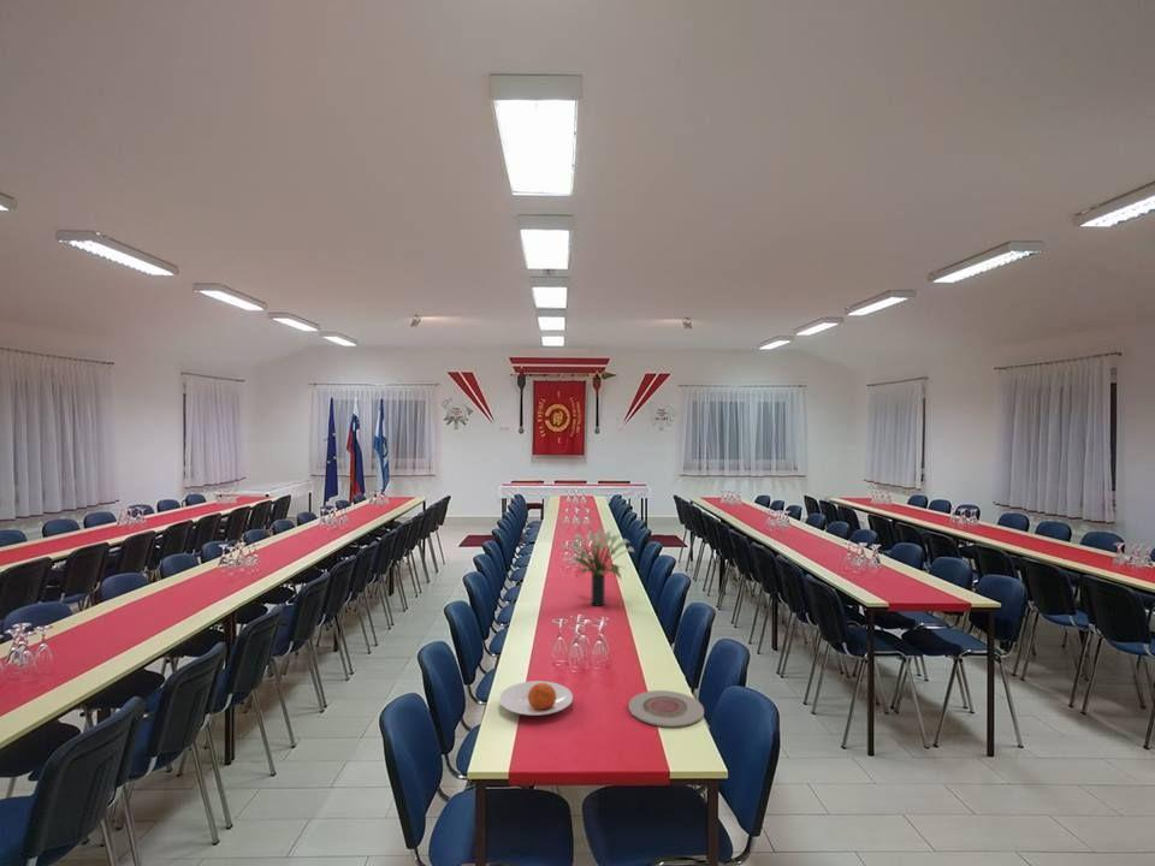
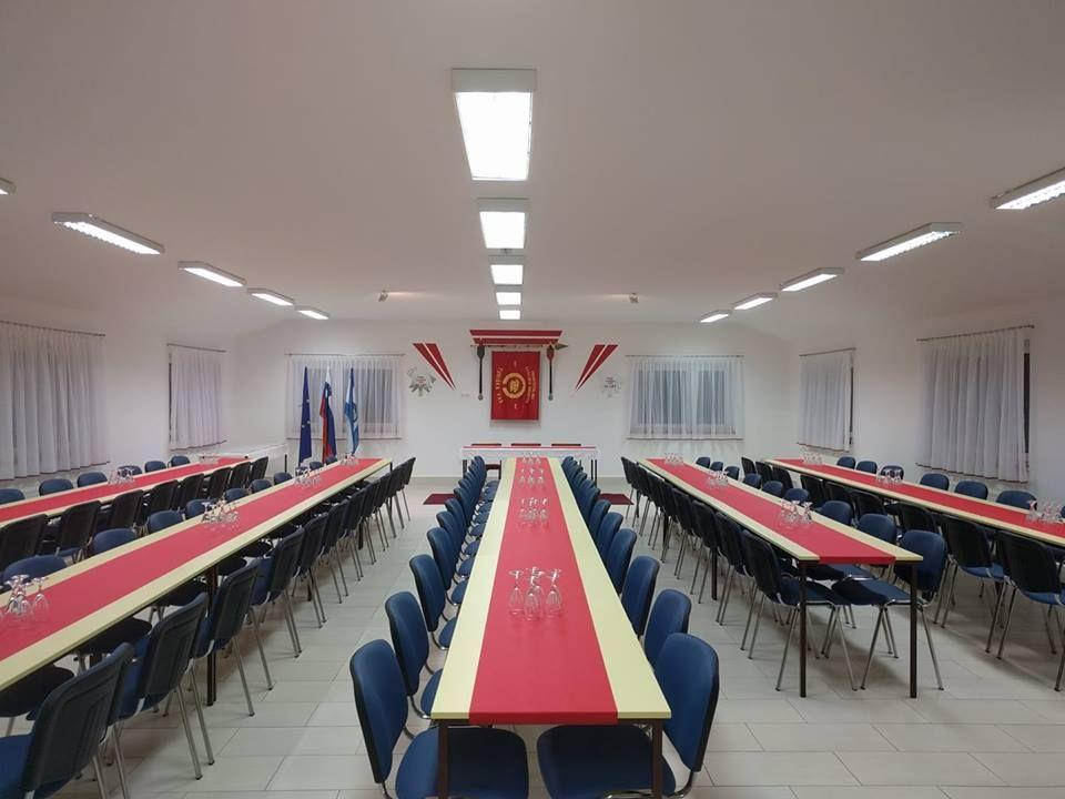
- plate [498,680,574,717]
- plate [627,689,705,729]
- flower arrangement [561,527,635,607]
